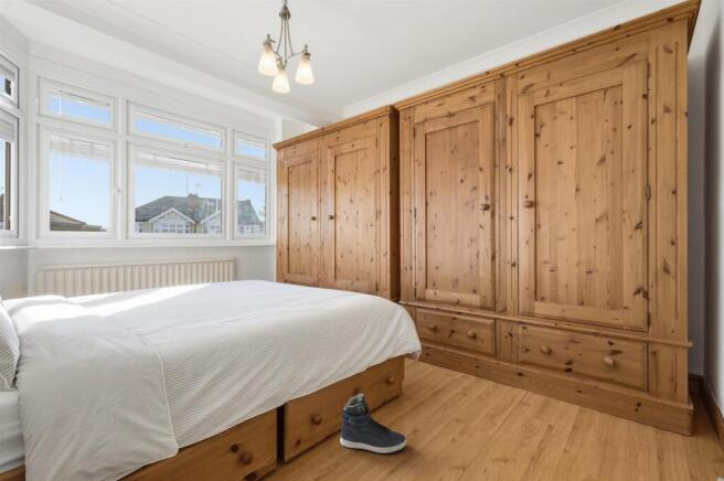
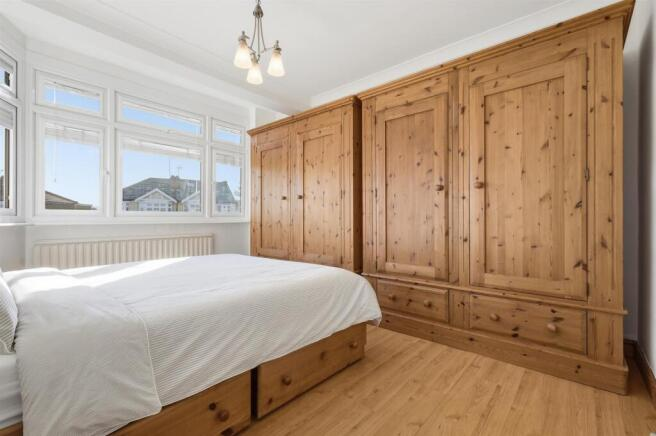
- sneaker [339,393,407,455]
